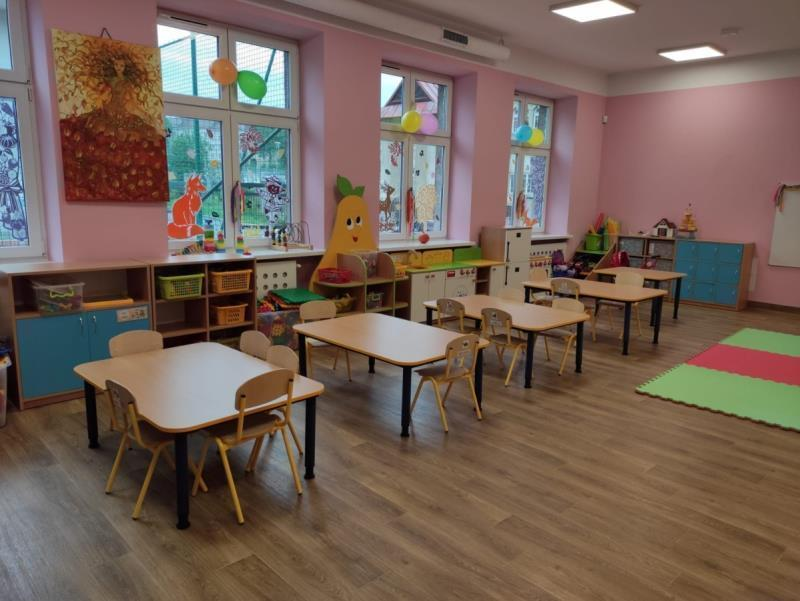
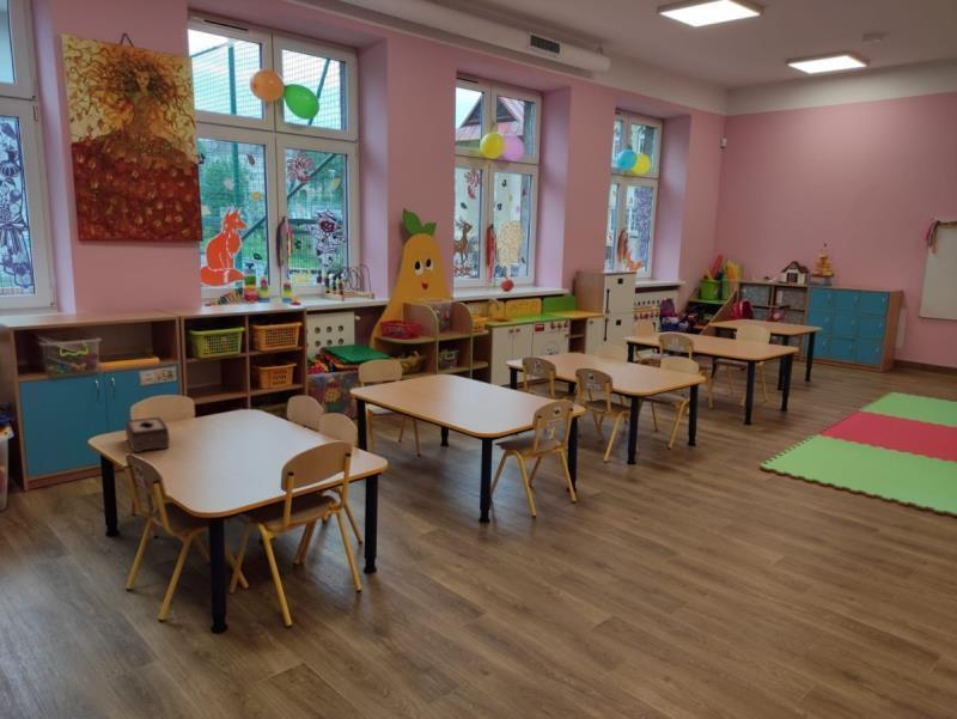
+ tissue box [124,416,171,453]
